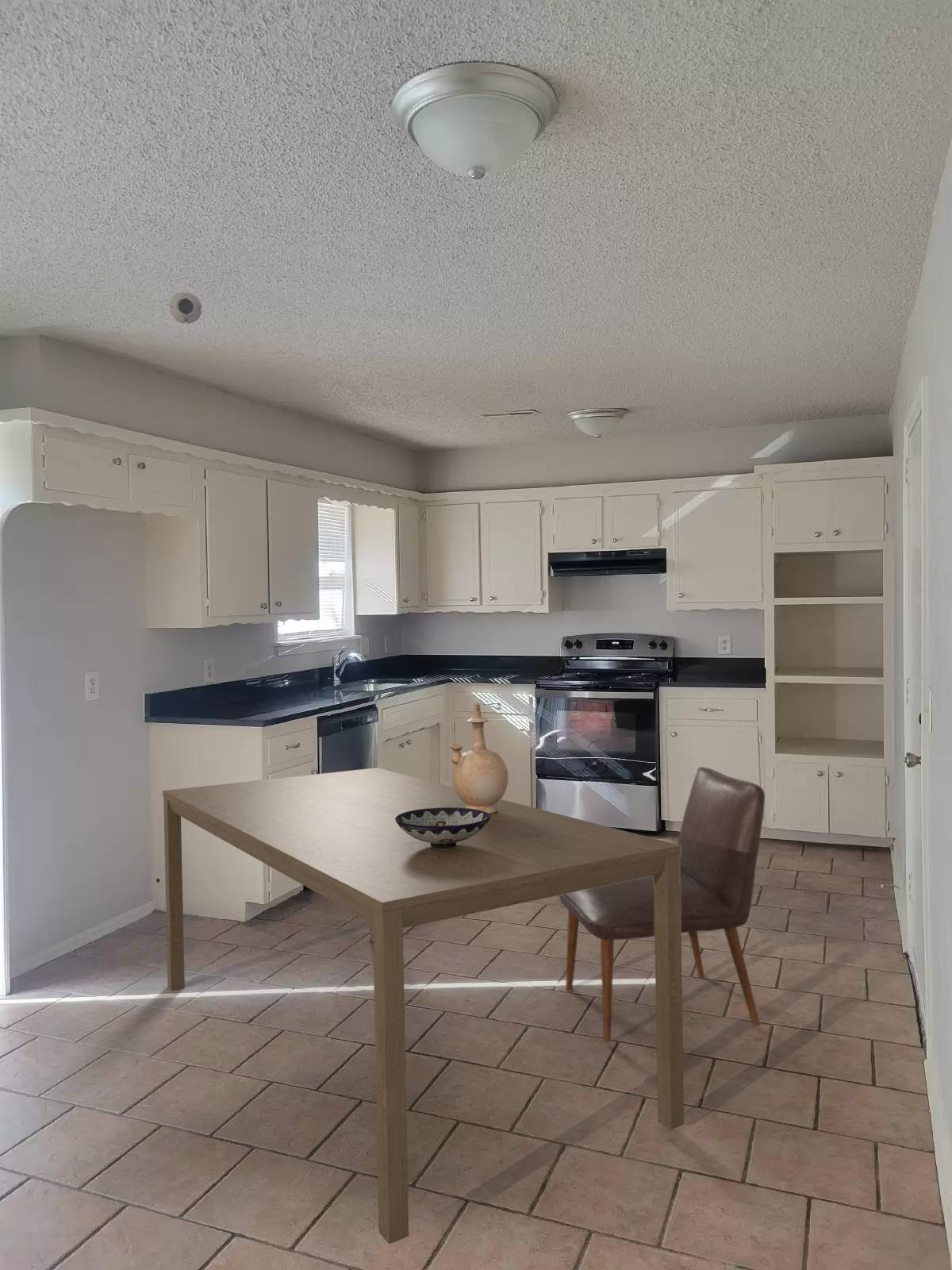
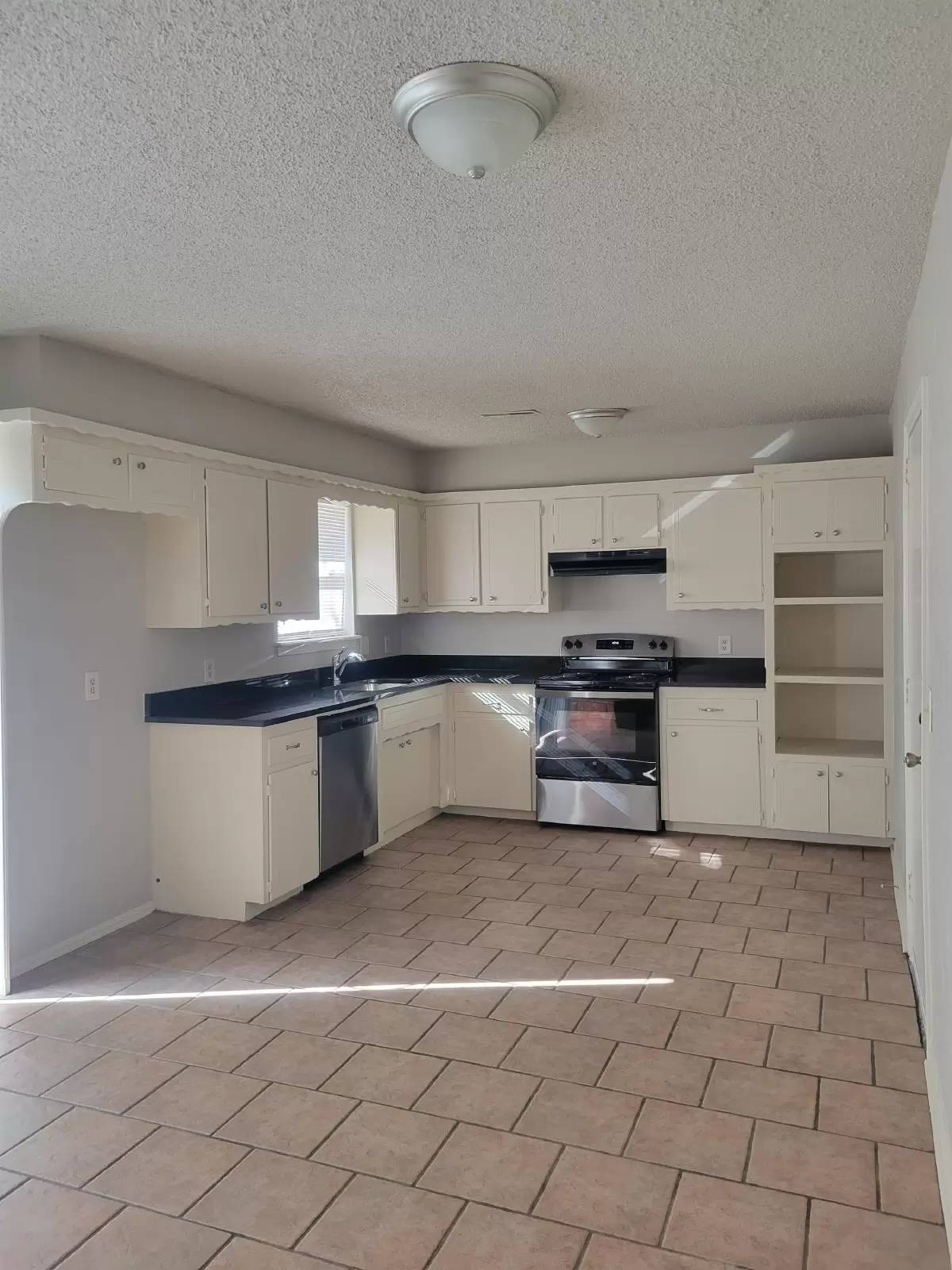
- vase [449,702,509,814]
- chair [559,766,766,1044]
- dining table [162,767,685,1245]
- bowl [395,807,490,849]
- smoke detector [169,291,202,325]
